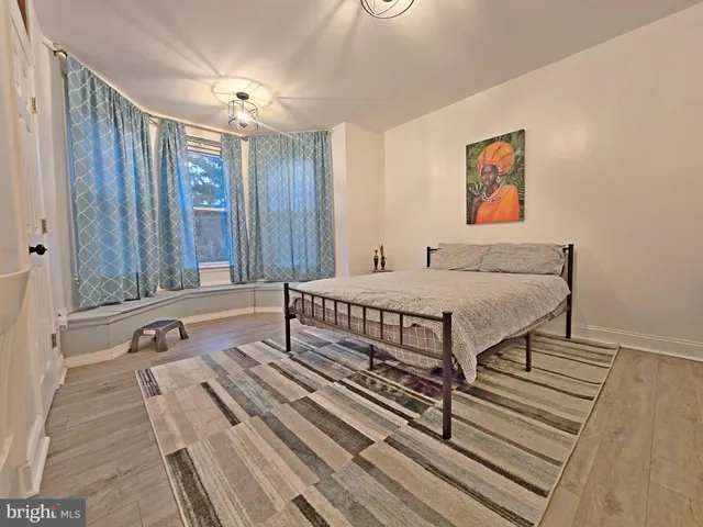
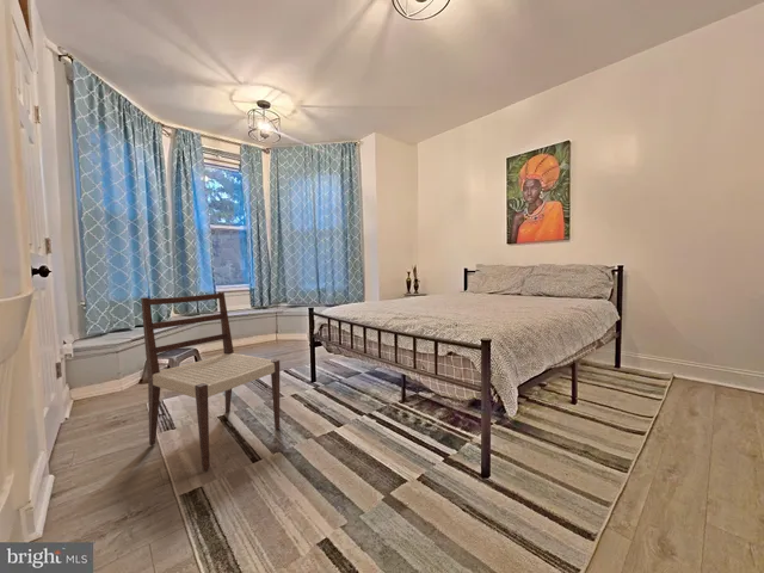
+ chair [140,291,281,472]
